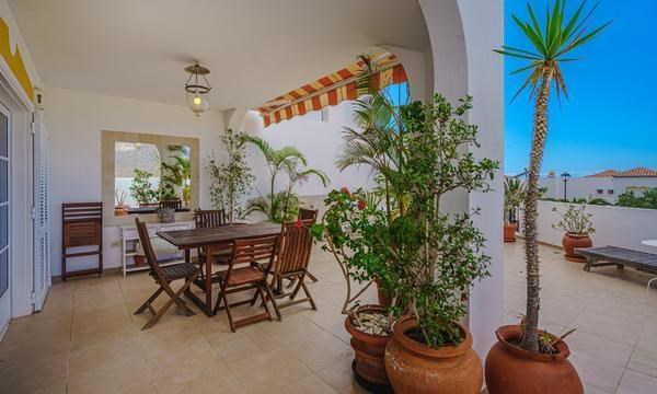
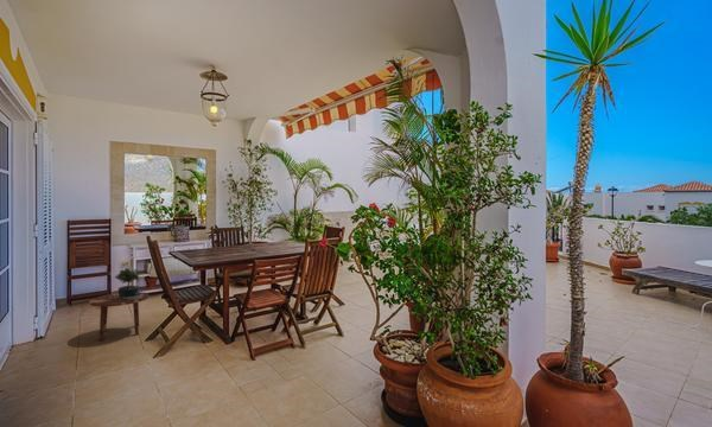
+ potted plant [113,267,142,301]
+ side table [88,291,151,342]
